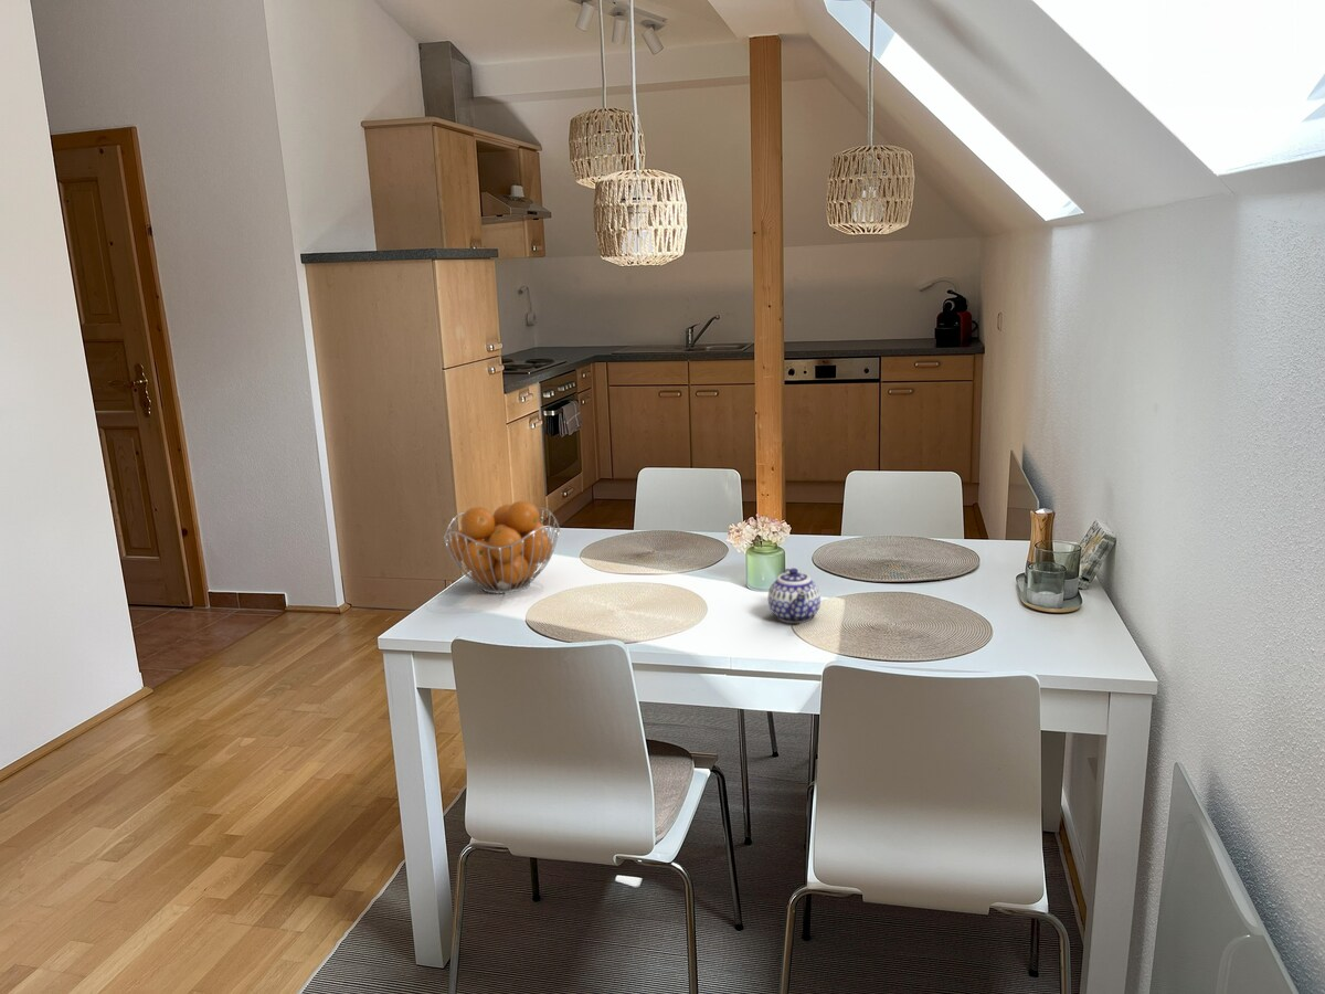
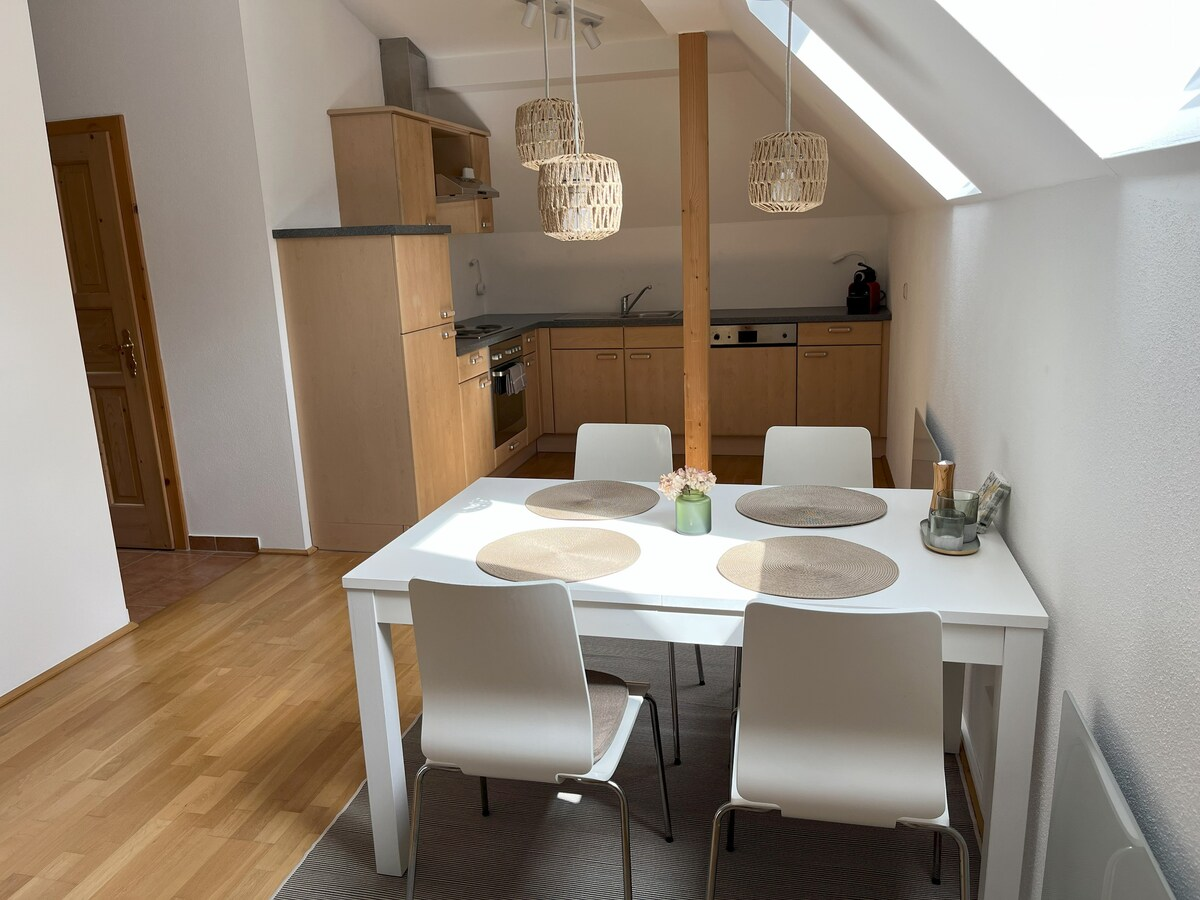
- teapot [767,567,822,624]
- fruit basket [443,500,561,595]
